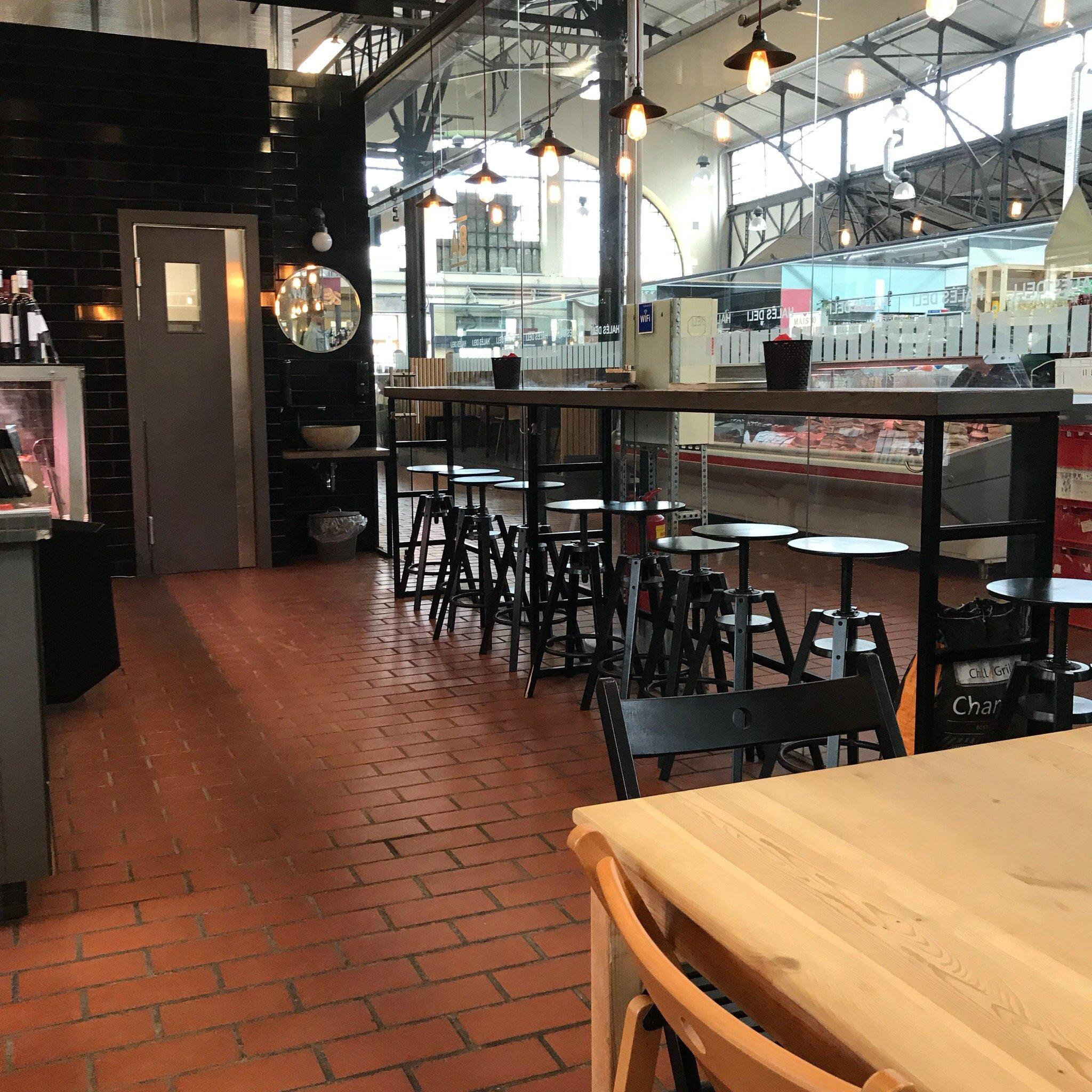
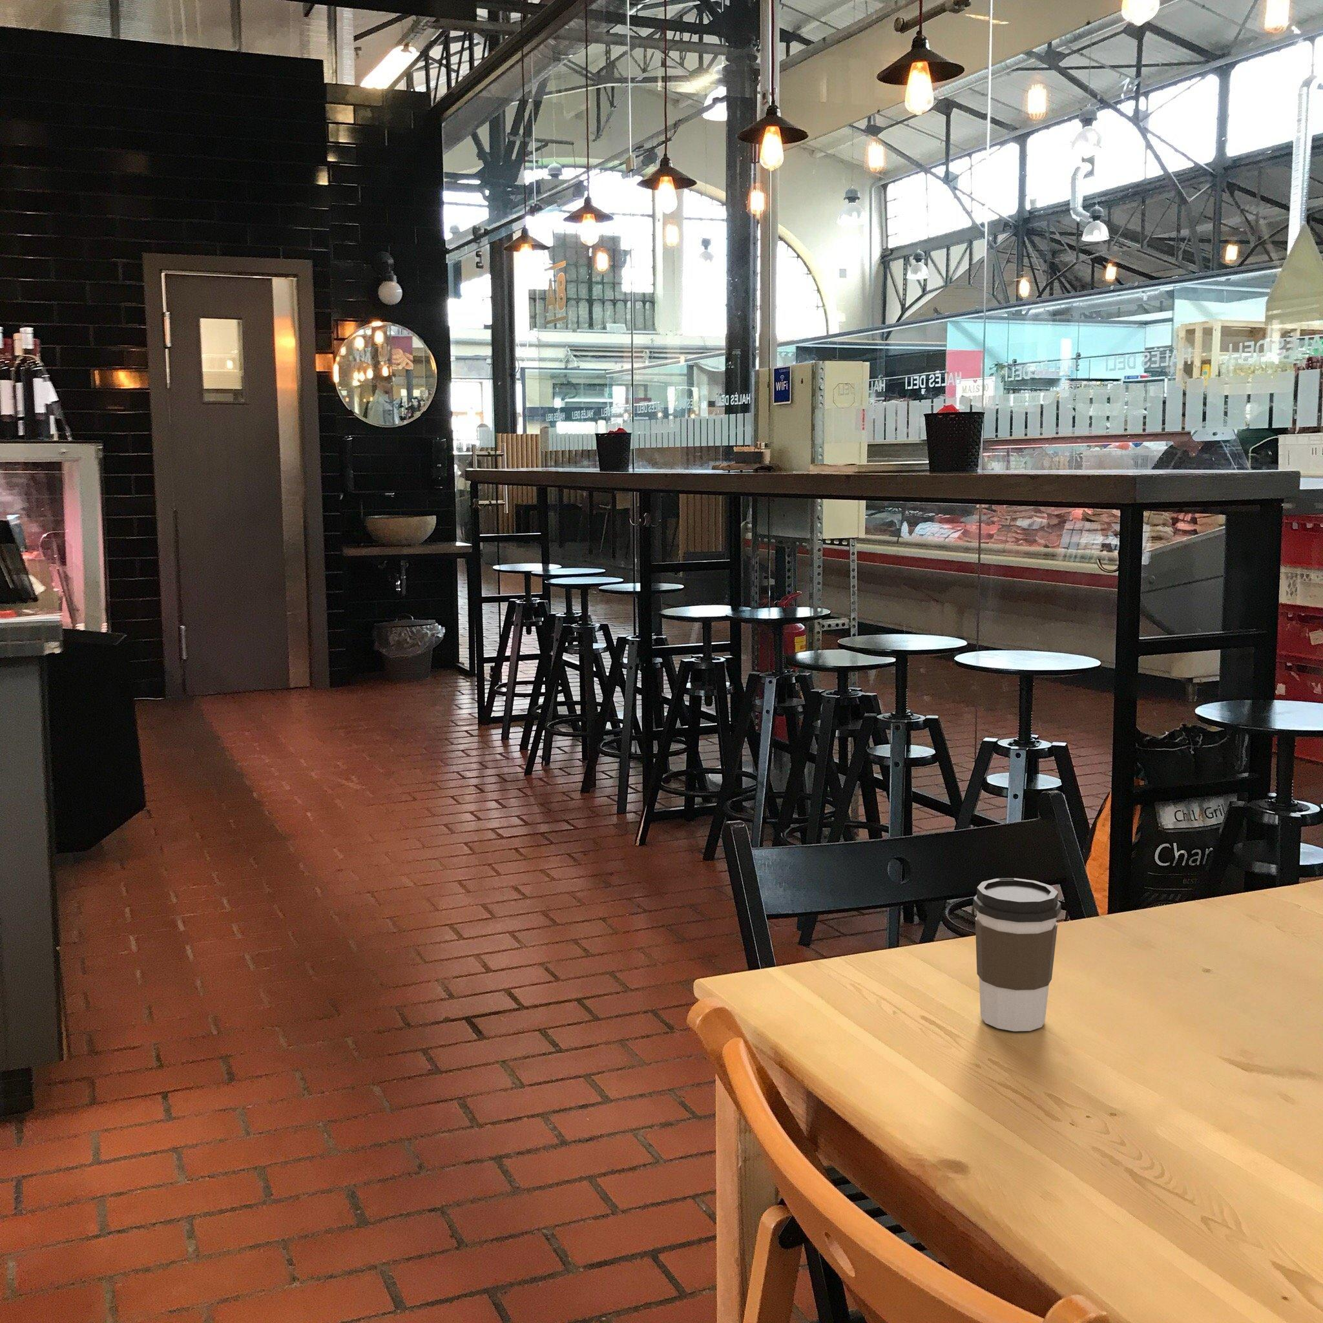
+ coffee cup [972,877,1061,1032]
